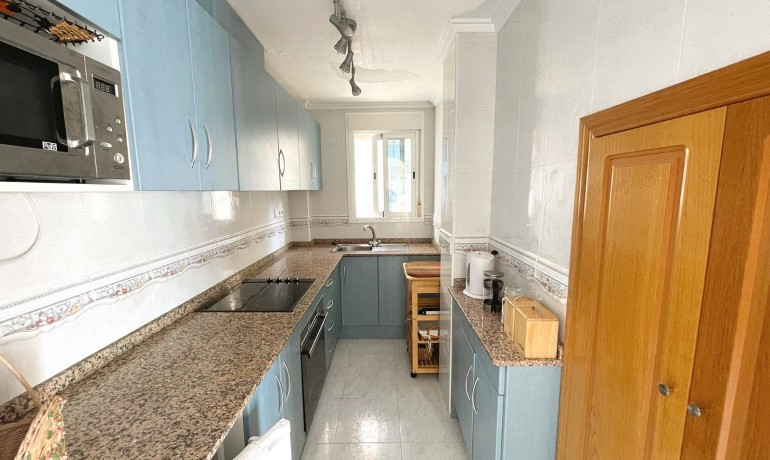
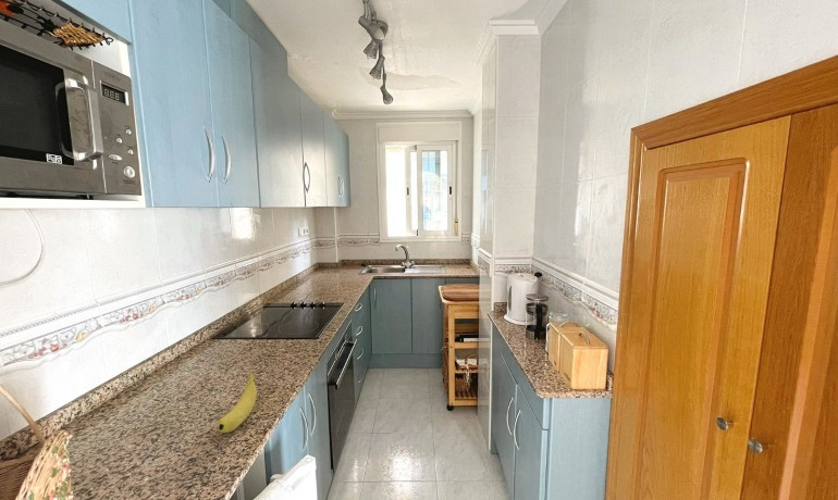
+ fruit [217,371,258,434]
